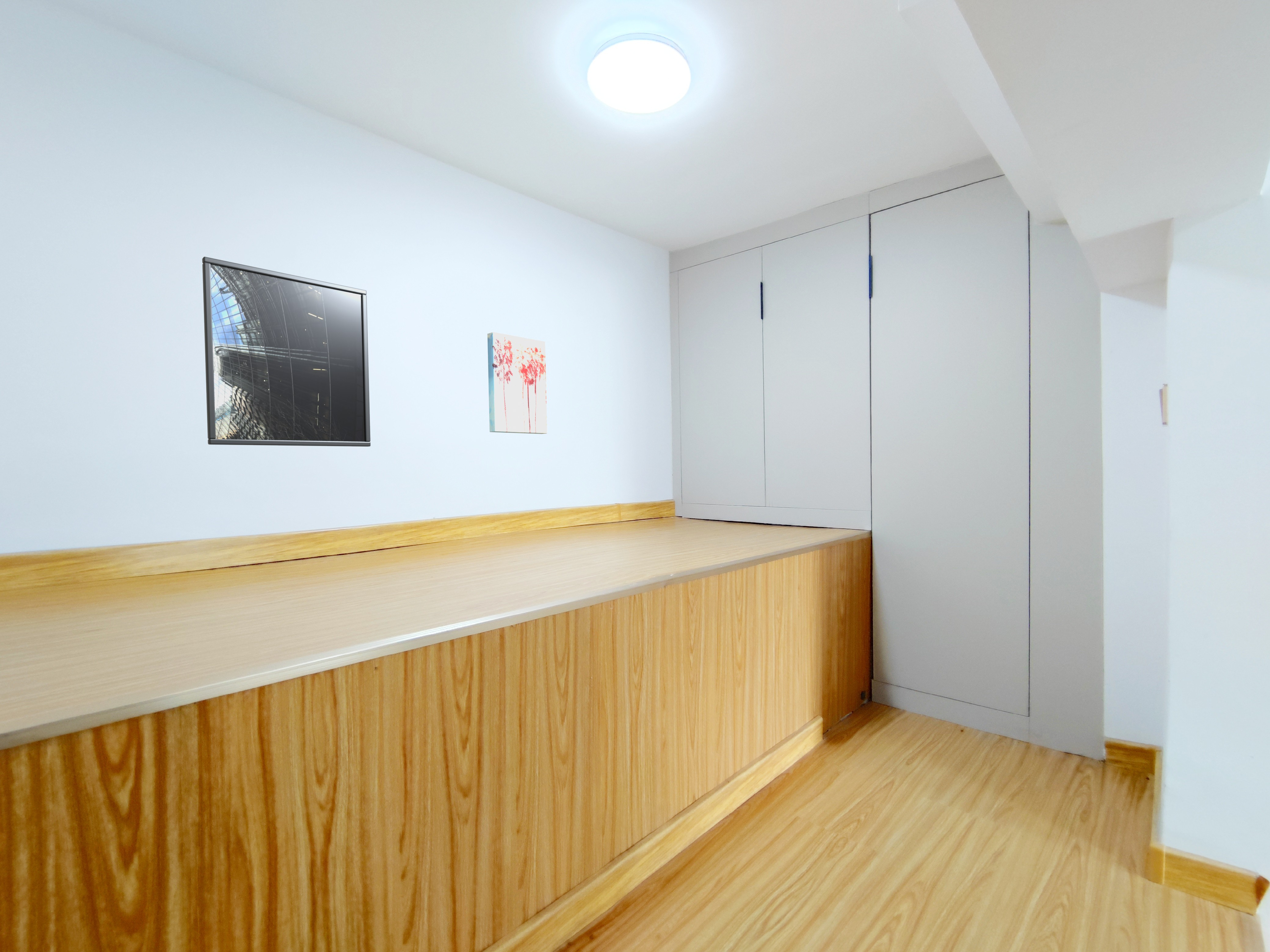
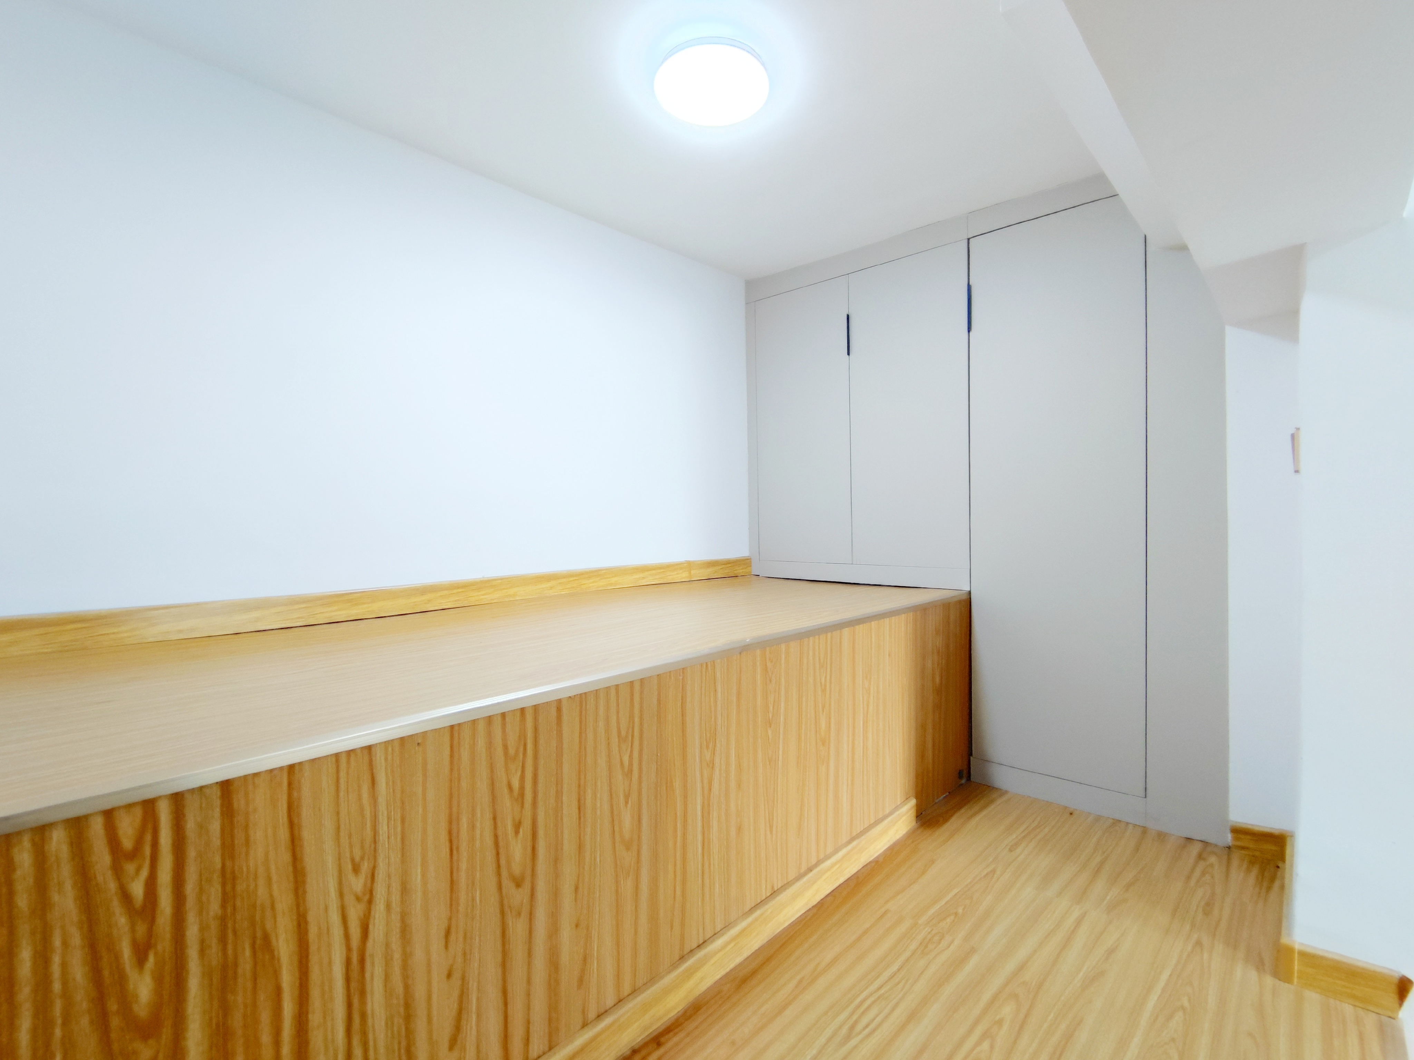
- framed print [202,256,371,447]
- wall art [487,332,547,434]
